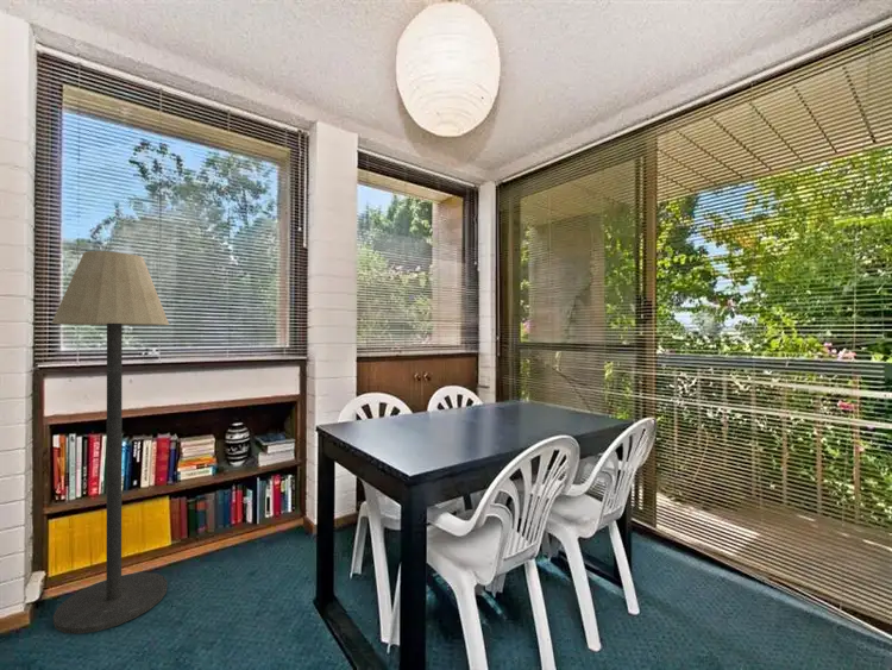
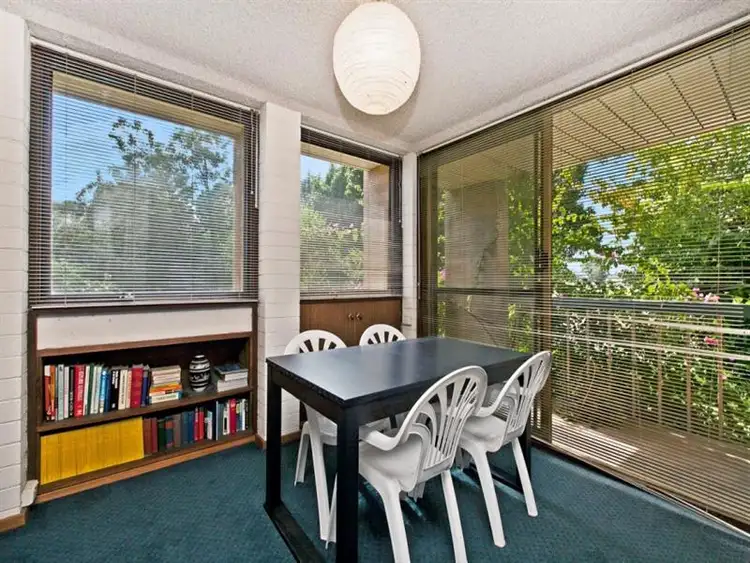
- floor lamp [51,250,170,635]
